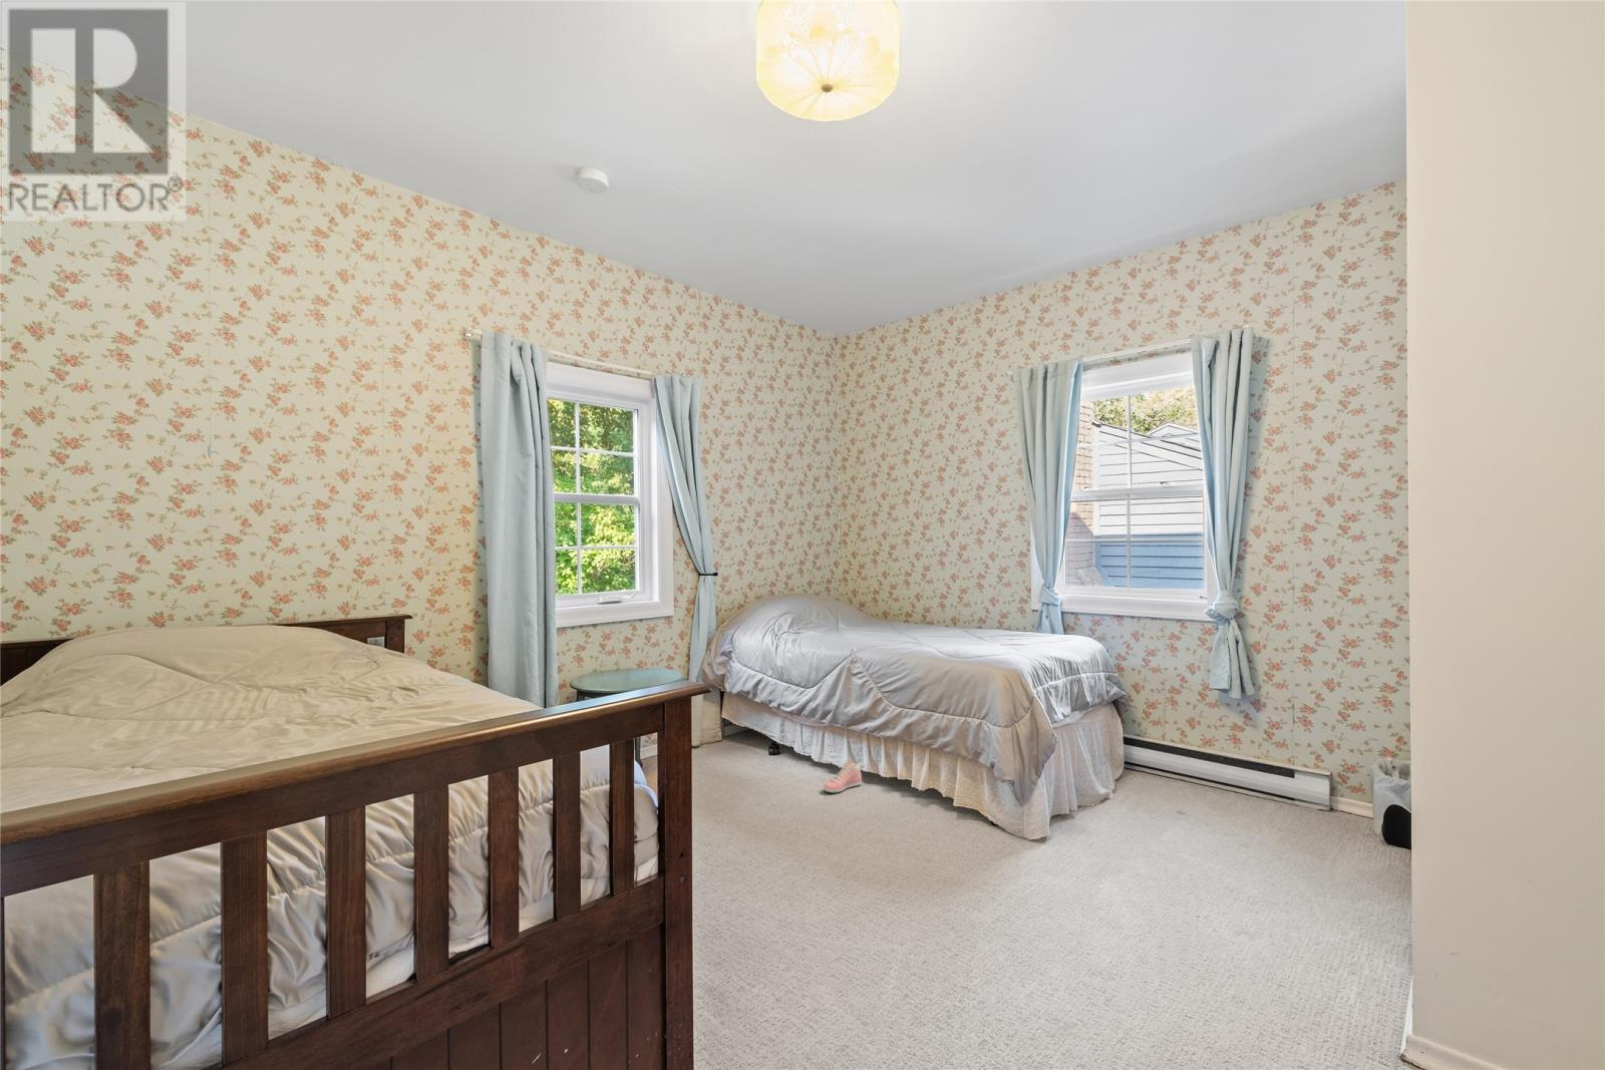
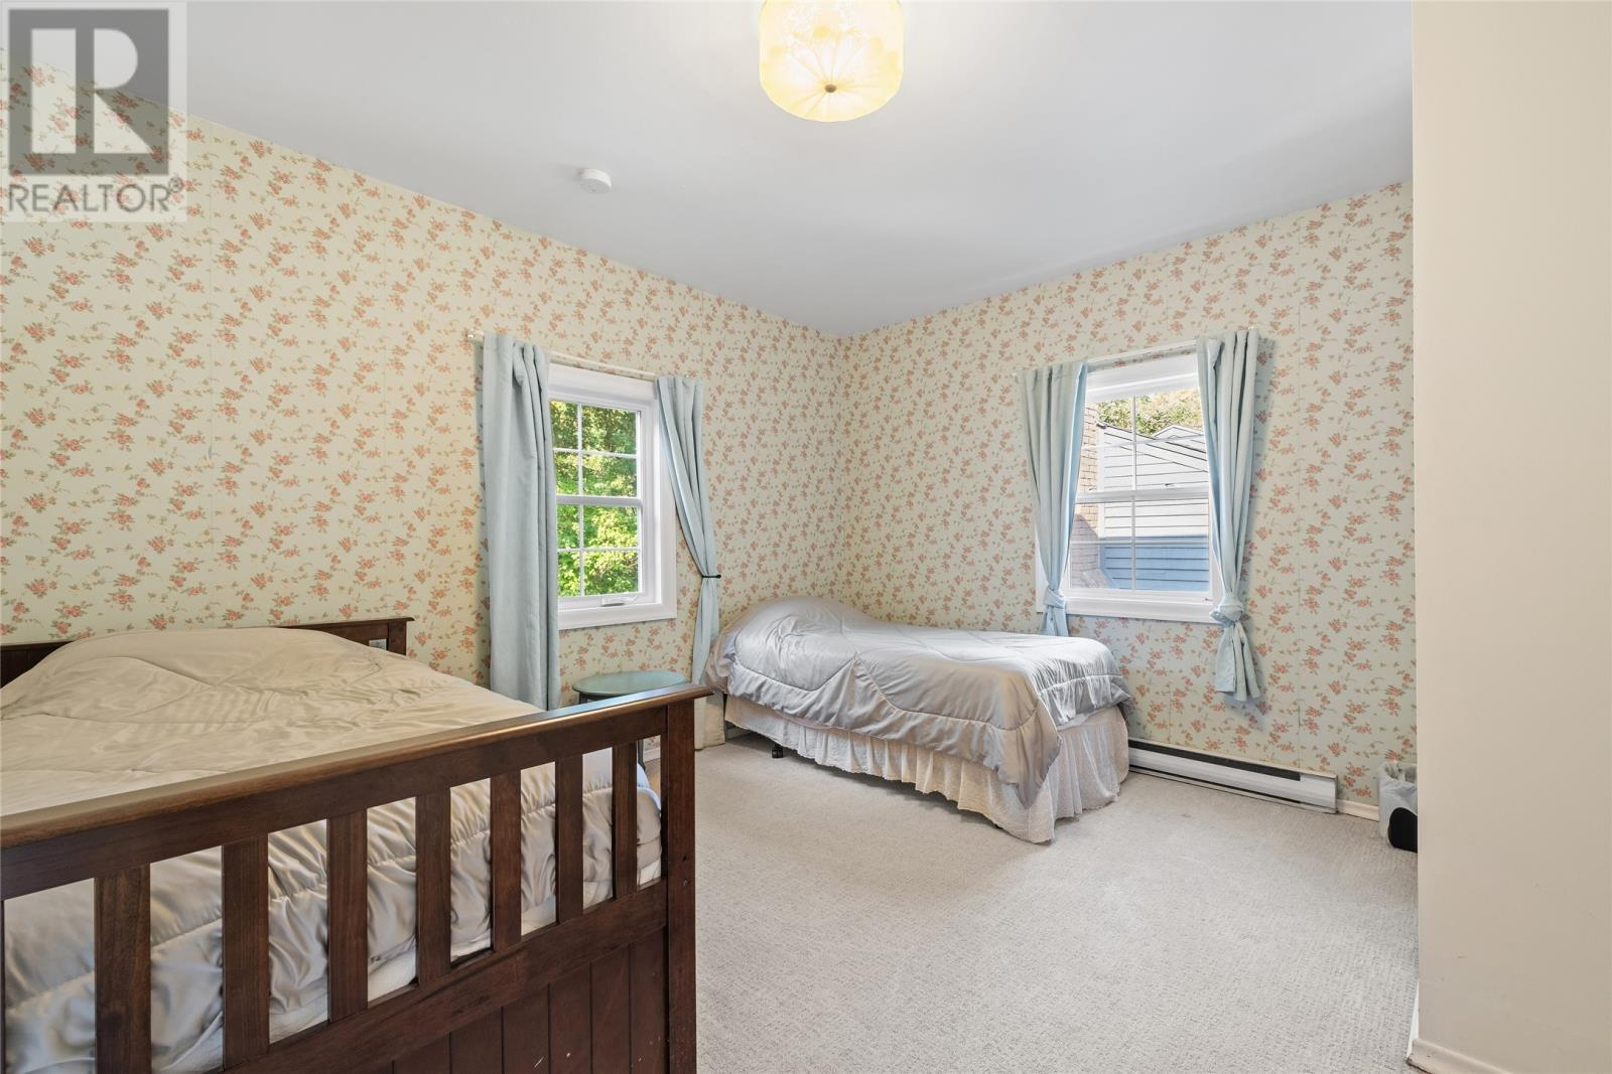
- sneaker [823,761,862,793]
